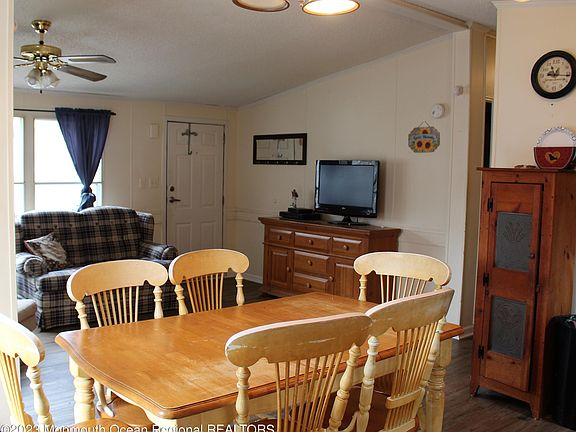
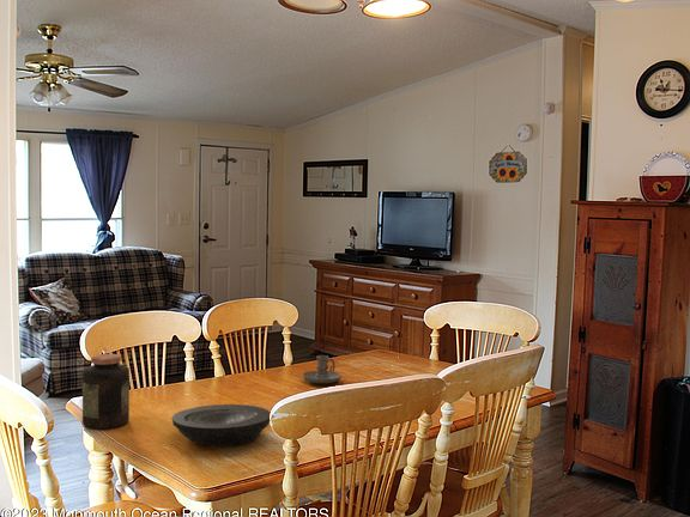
+ candle holder [302,354,343,384]
+ jar [81,353,131,430]
+ plate [171,403,272,446]
